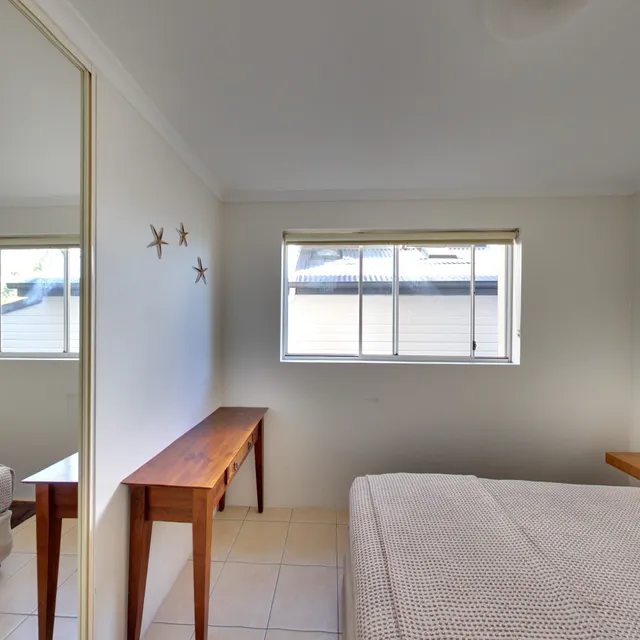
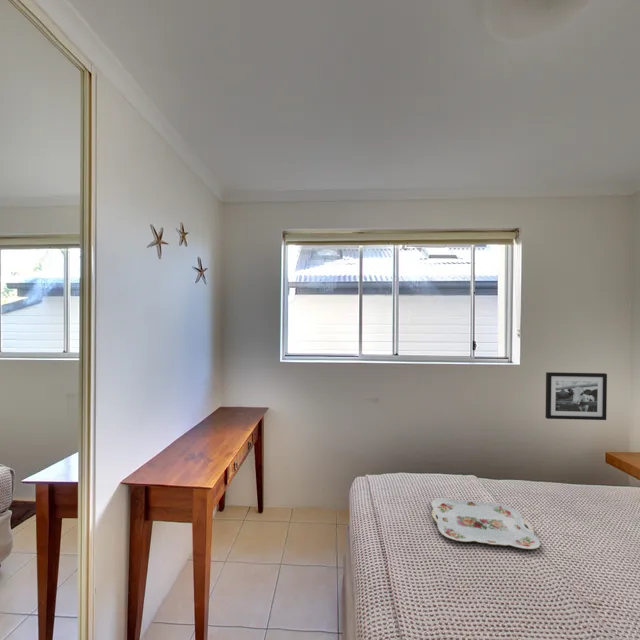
+ picture frame [544,371,608,421]
+ serving tray [430,497,541,550]
